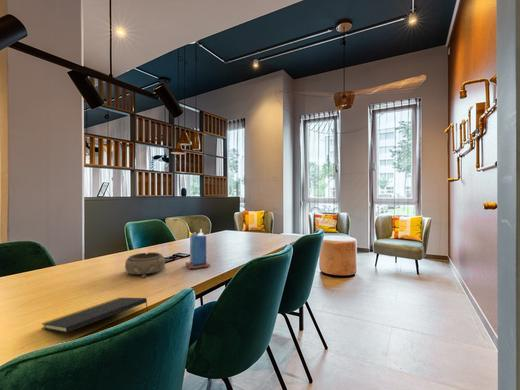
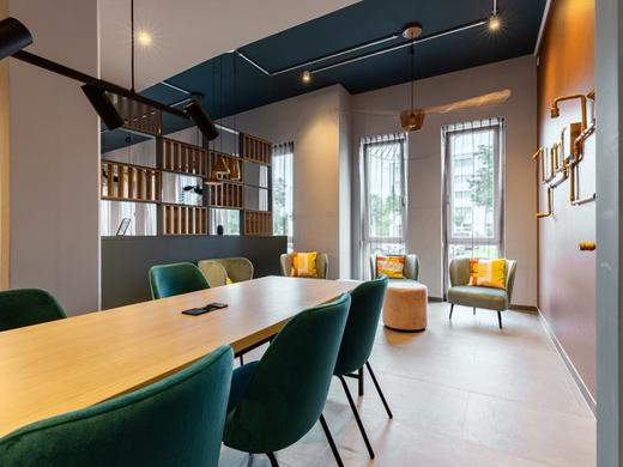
- notepad [41,296,149,334]
- decorative bowl [124,252,166,279]
- candle [184,228,211,270]
